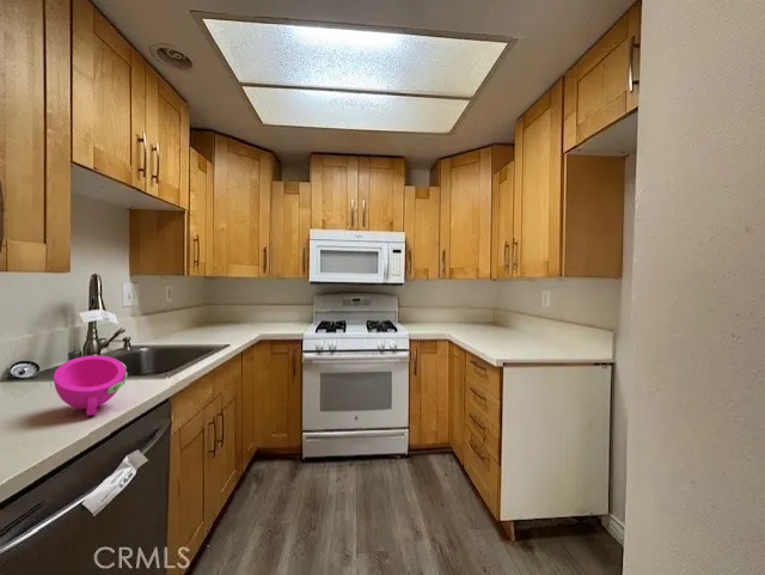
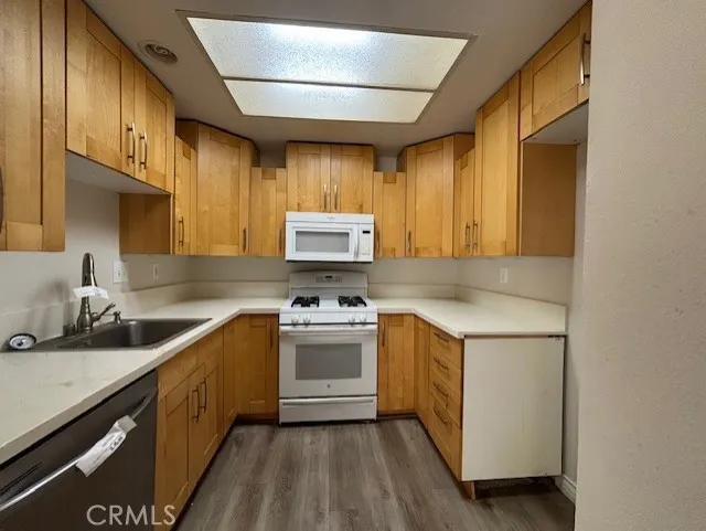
- bowl [53,354,129,417]
